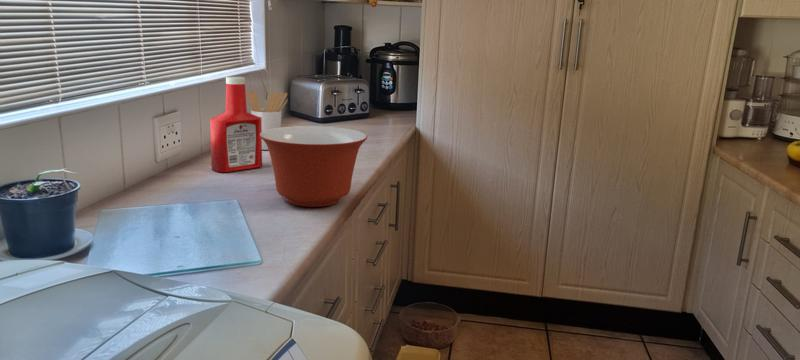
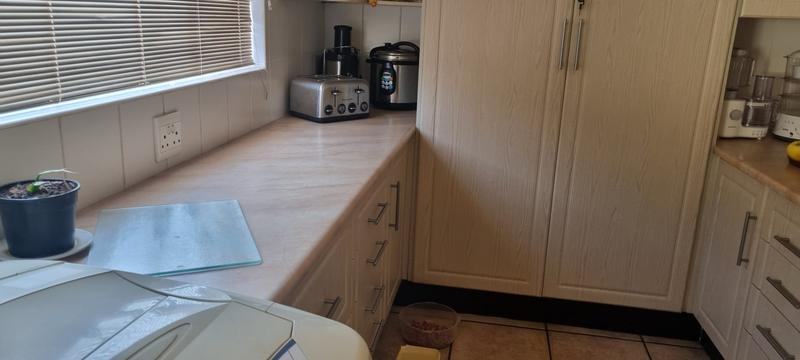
- soap bottle [209,76,263,173]
- utensil holder [246,89,289,151]
- mixing bowl [259,125,368,208]
